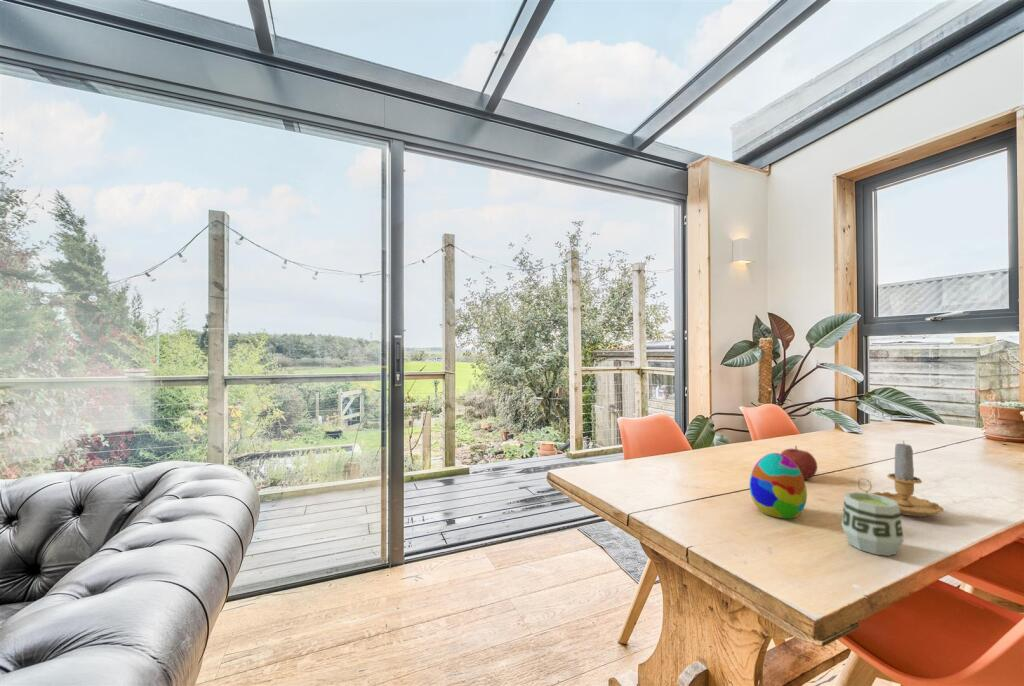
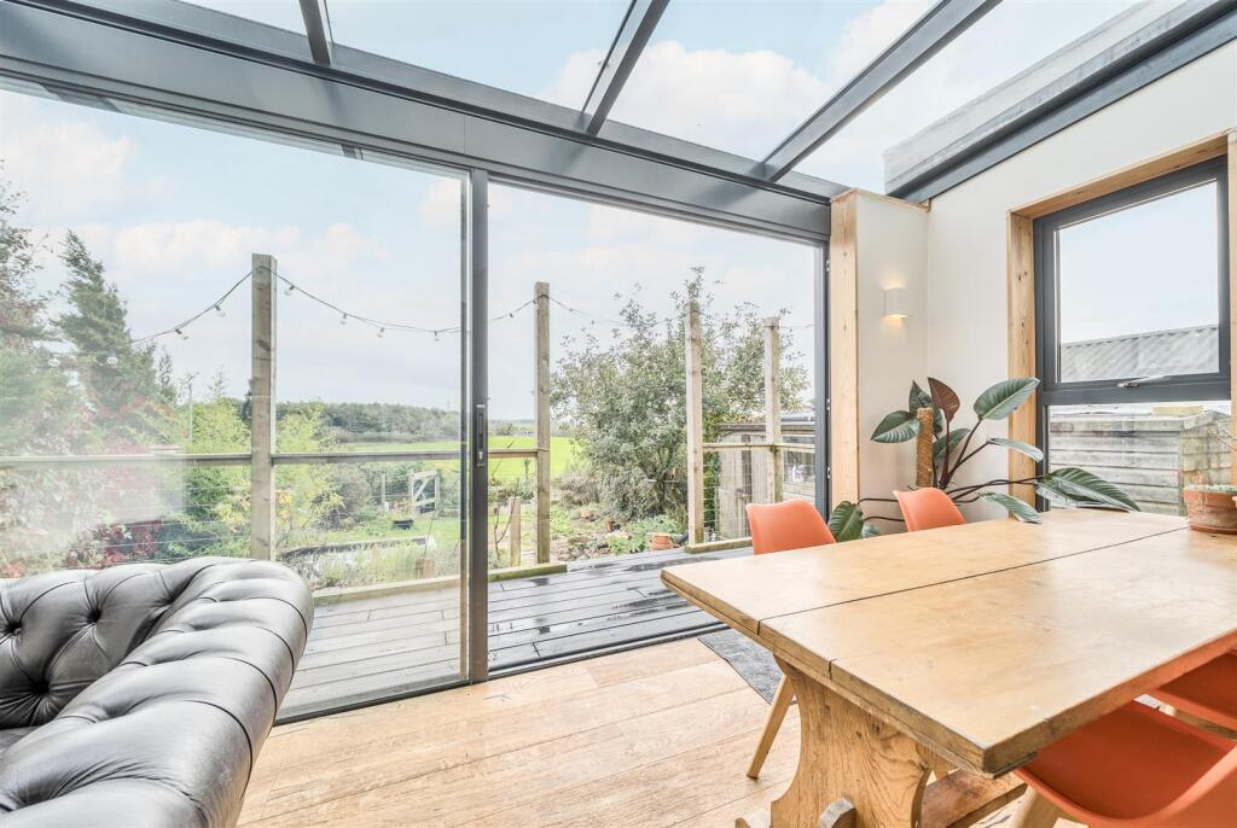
- candle [856,440,945,518]
- cup [840,491,905,557]
- fruit [780,445,818,480]
- decorative egg [748,452,808,519]
